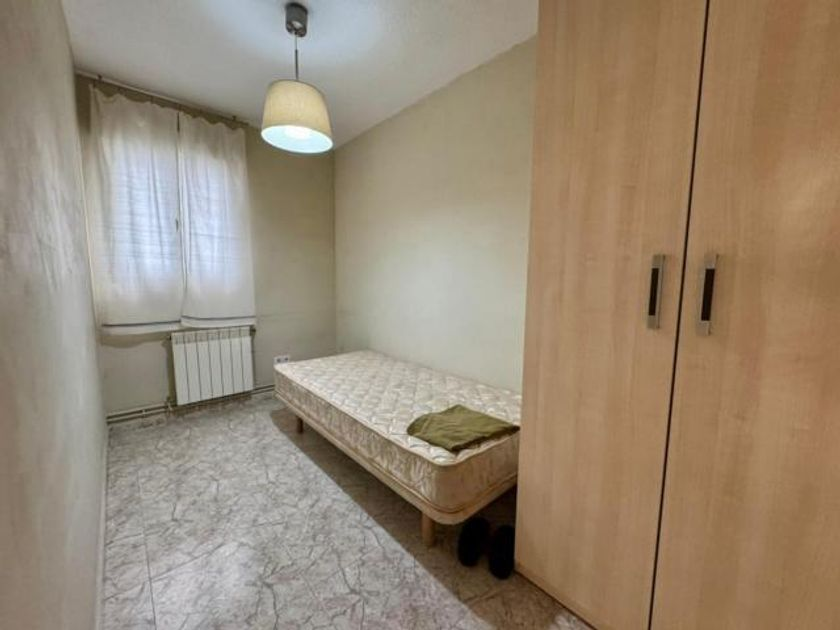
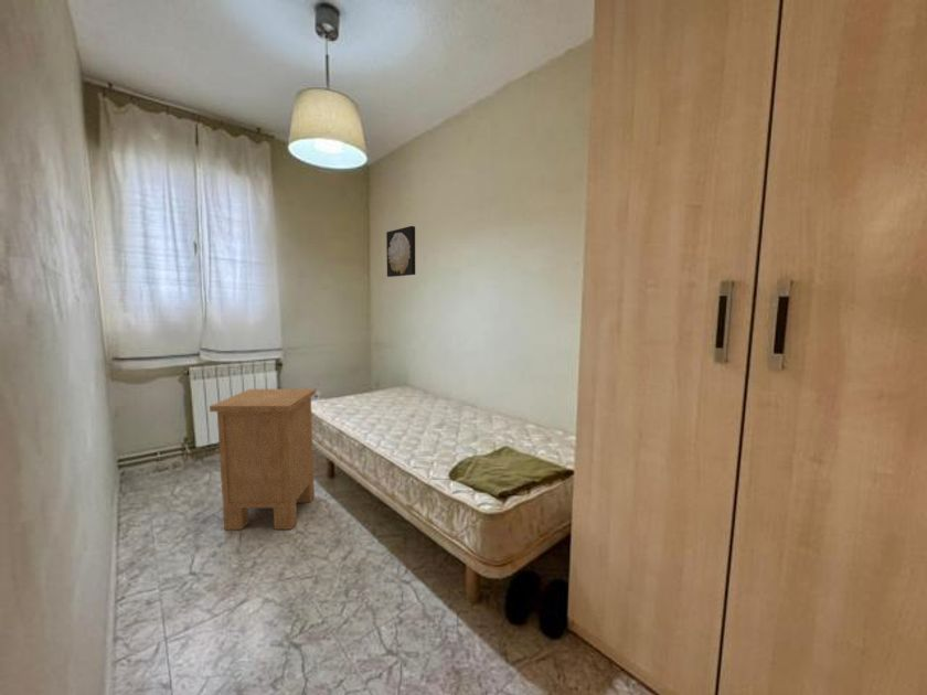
+ wall art [385,225,416,278]
+ nightstand [209,388,317,531]
